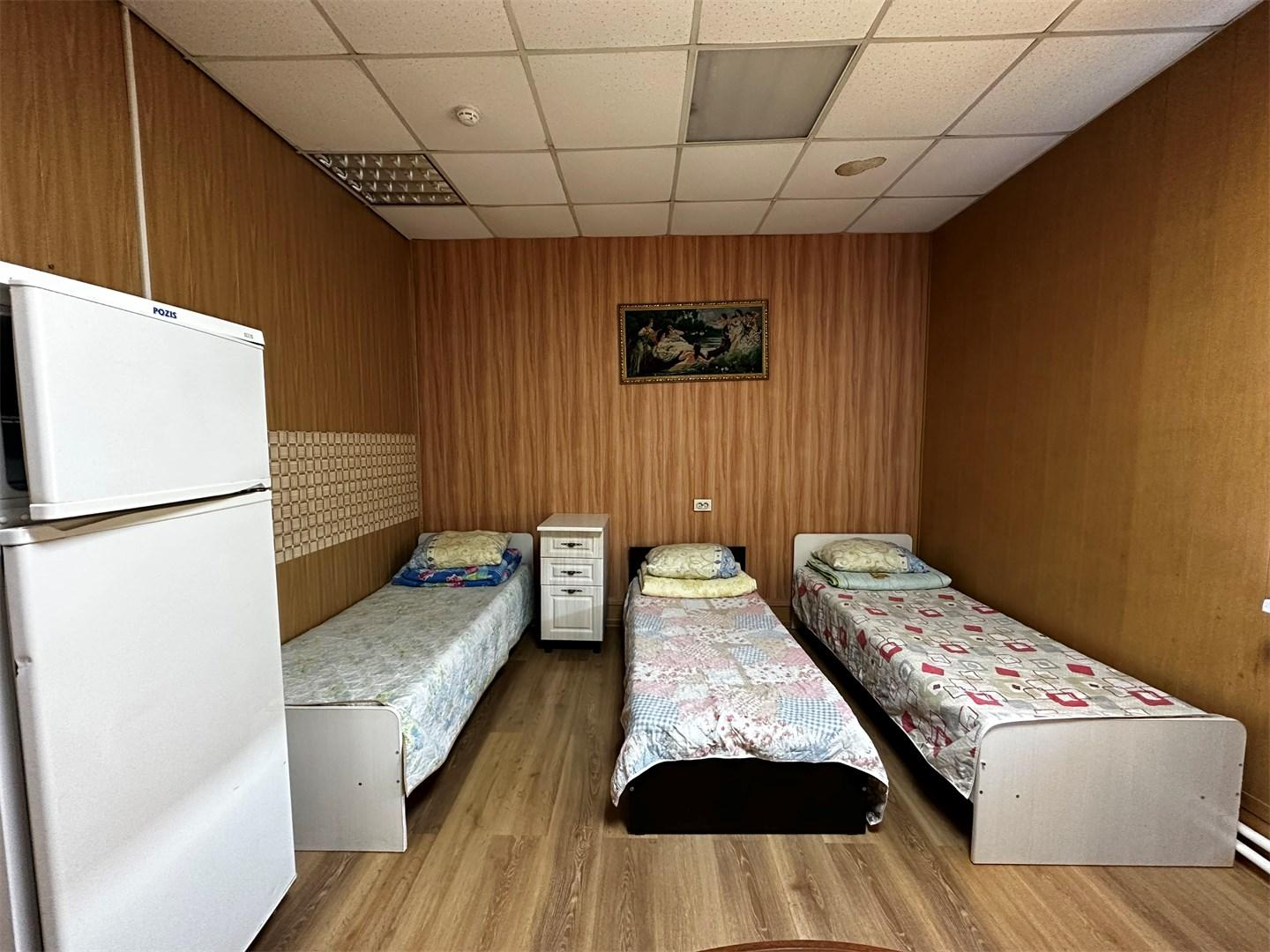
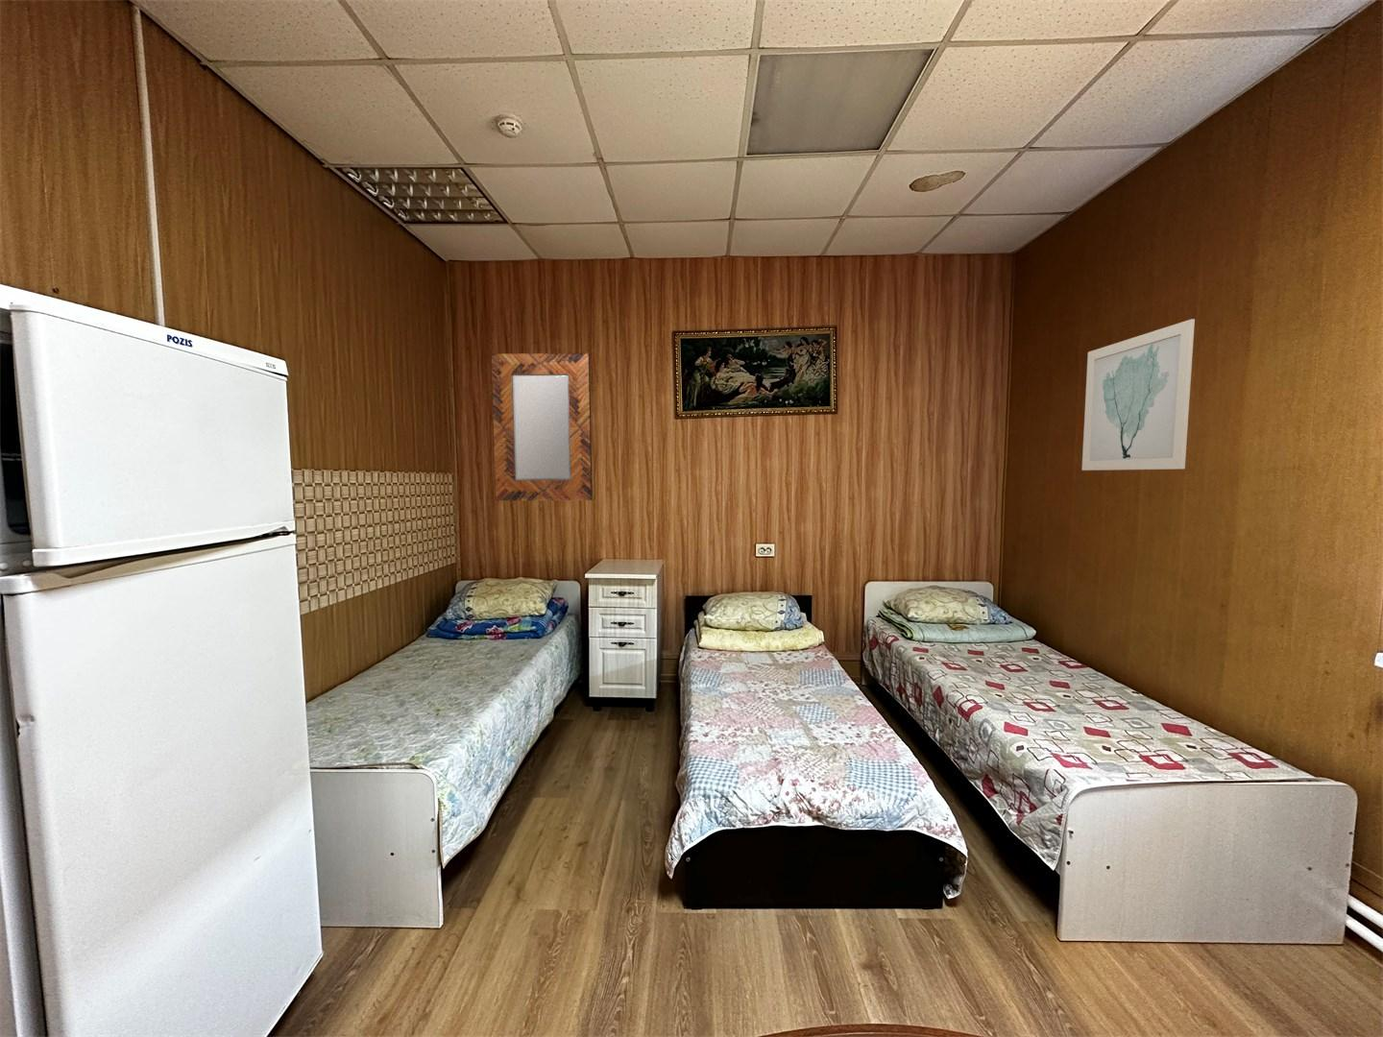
+ home mirror [491,353,593,501]
+ wall art [1081,318,1196,472]
